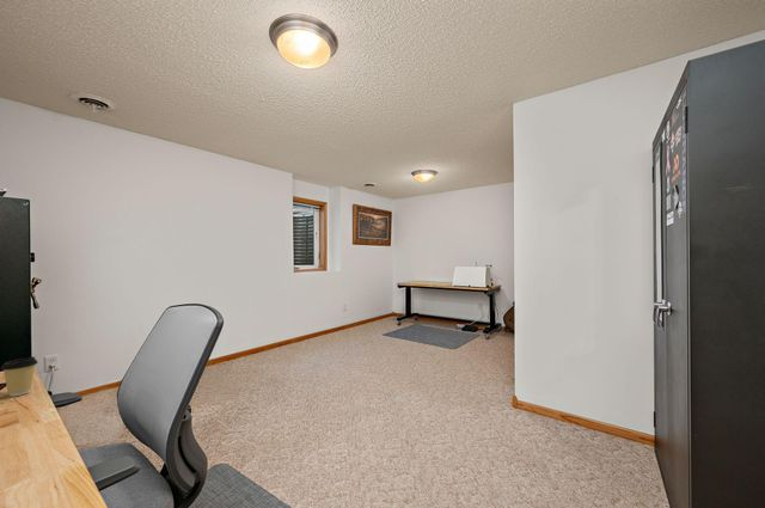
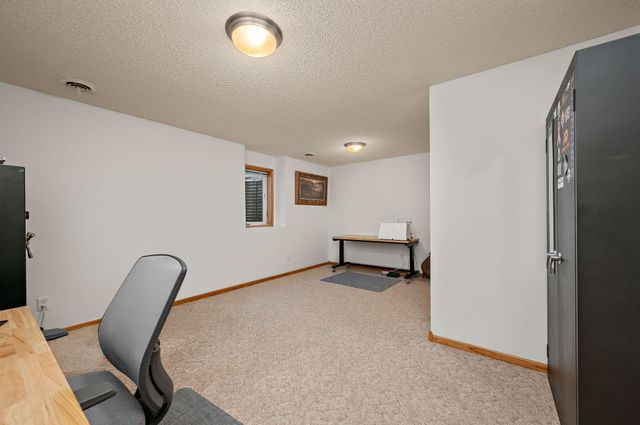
- coffee cup [0,355,39,397]
